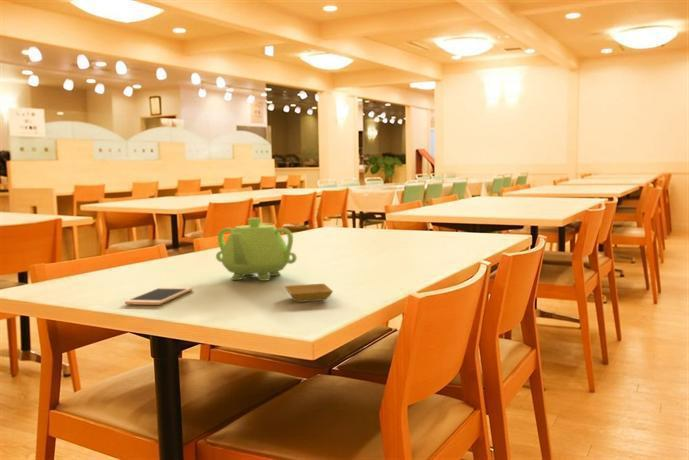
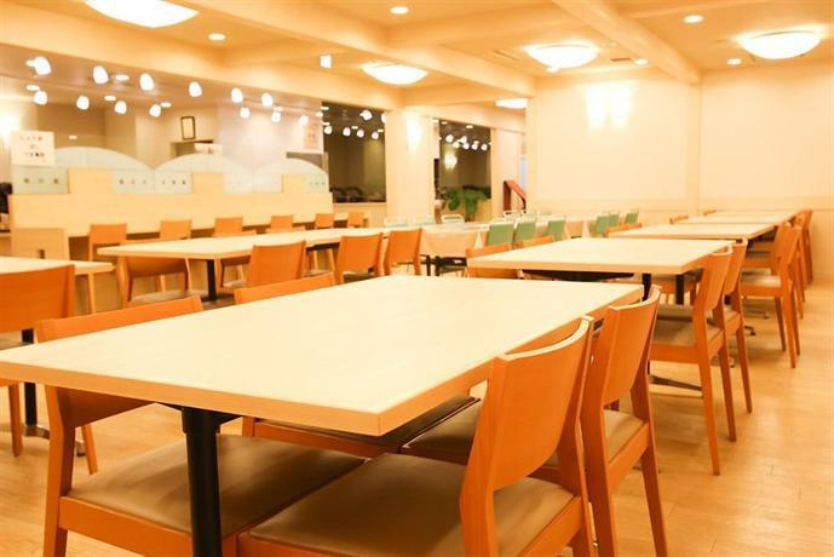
- cell phone [124,286,194,306]
- saucer [284,283,334,303]
- teapot [215,217,298,282]
